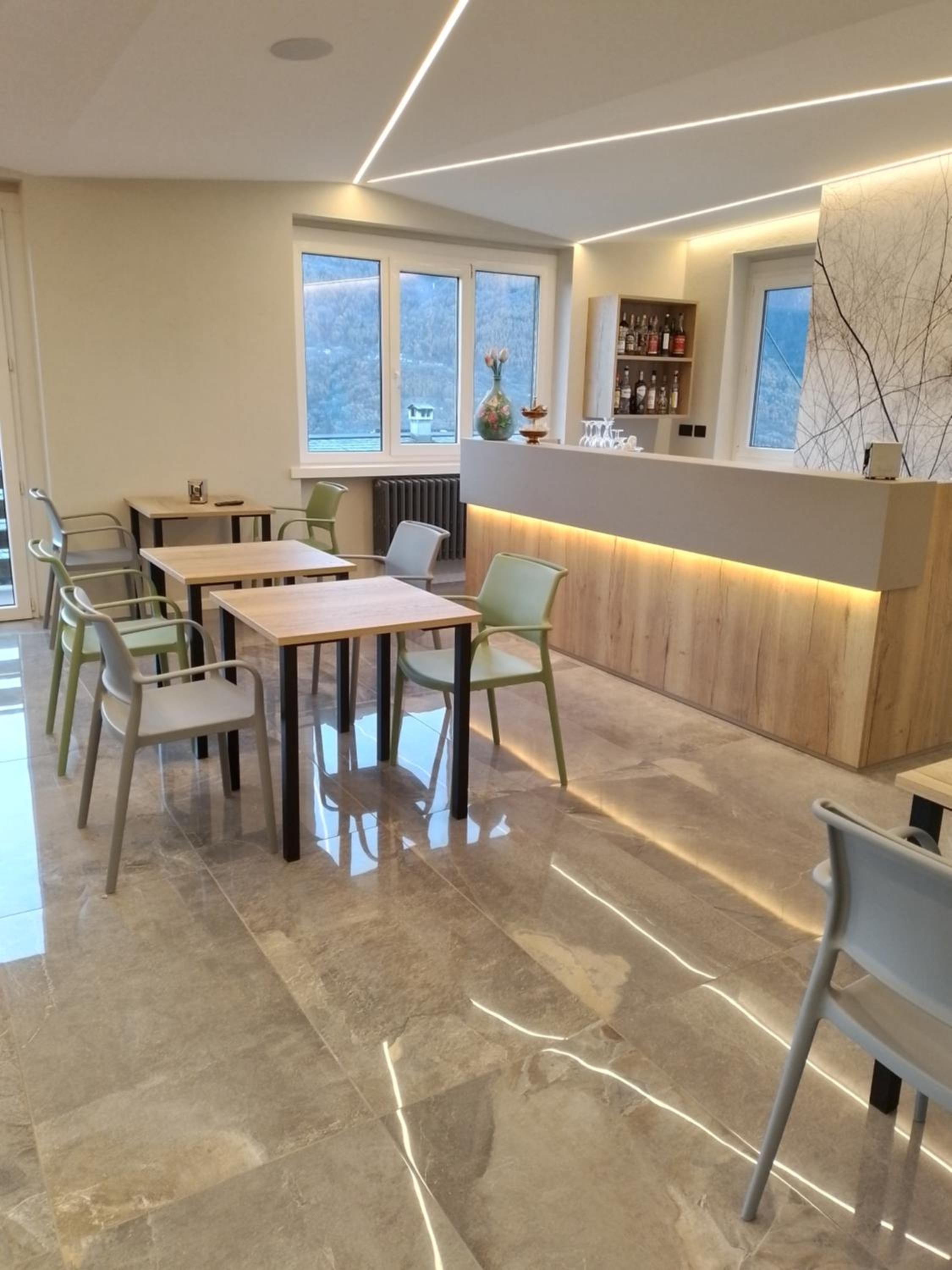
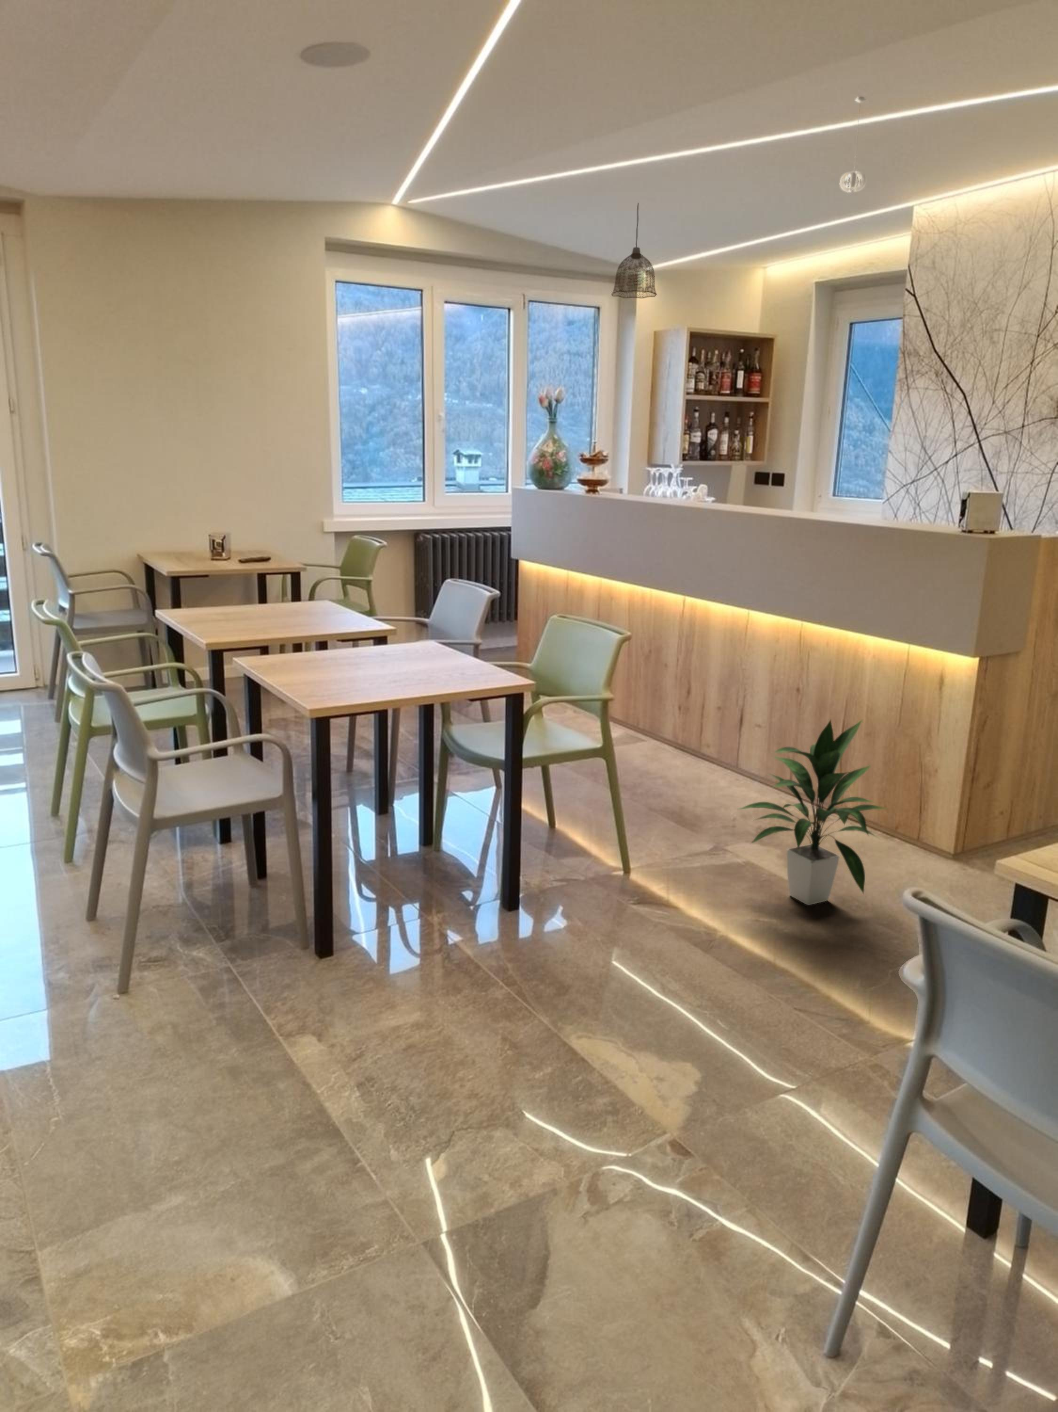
+ pendant lamp [611,202,658,299]
+ pendant light [839,96,867,193]
+ indoor plant [736,718,889,905]
